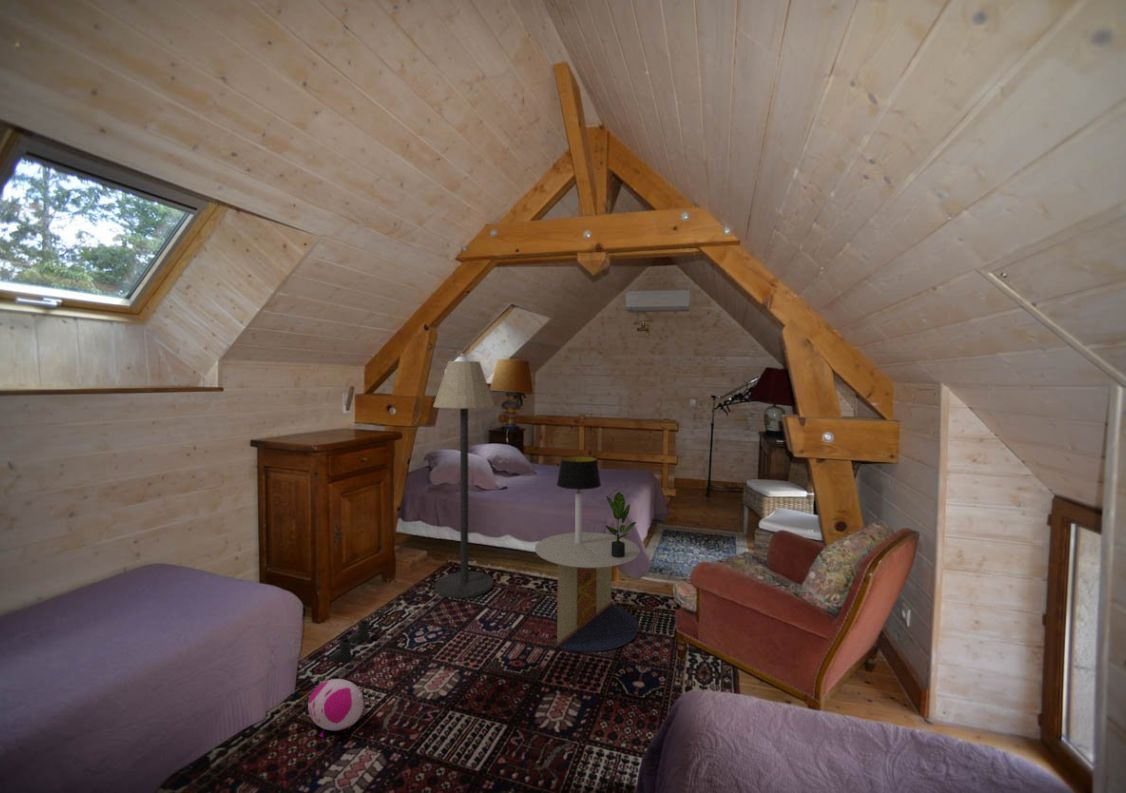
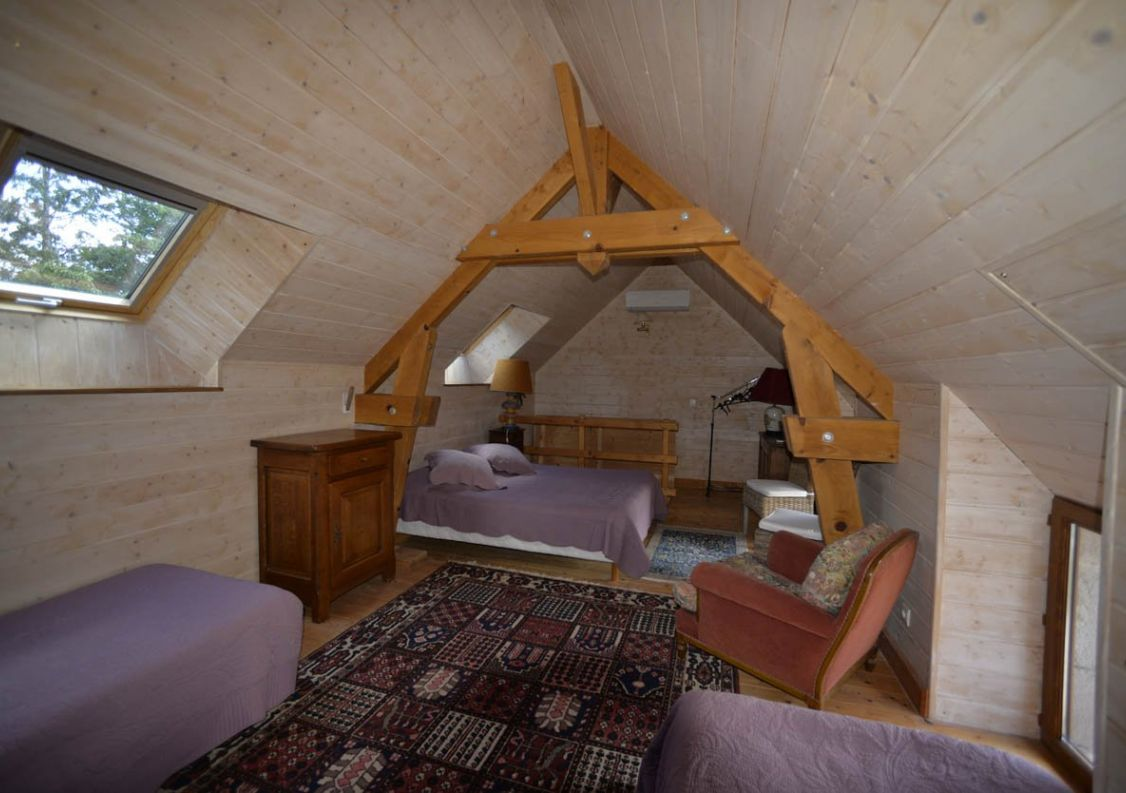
- table lamp [556,455,602,544]
- plush toy [307,678,365,739]
- side table [534,531,641,653]
- potted plant [605,490,637,558]
- boots [327,619,373,664]
- floor lamp [432,360,495,599]
